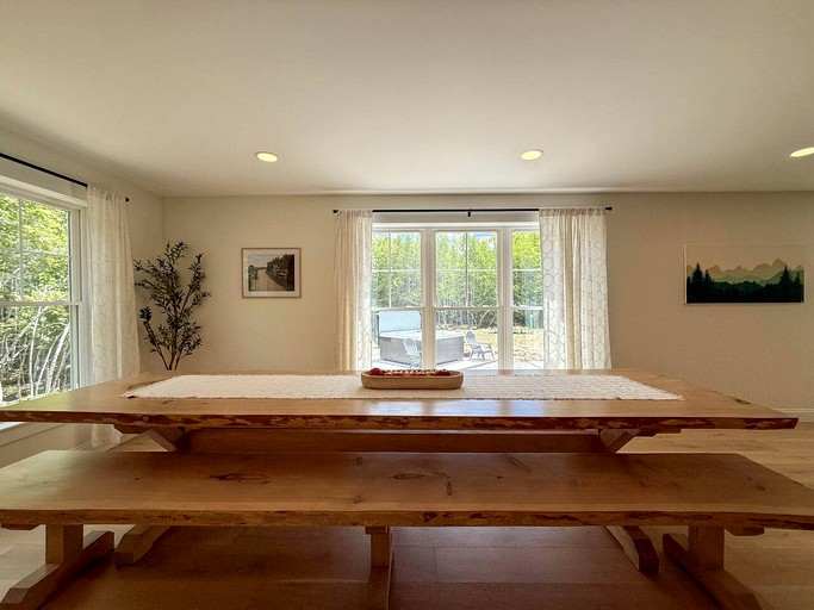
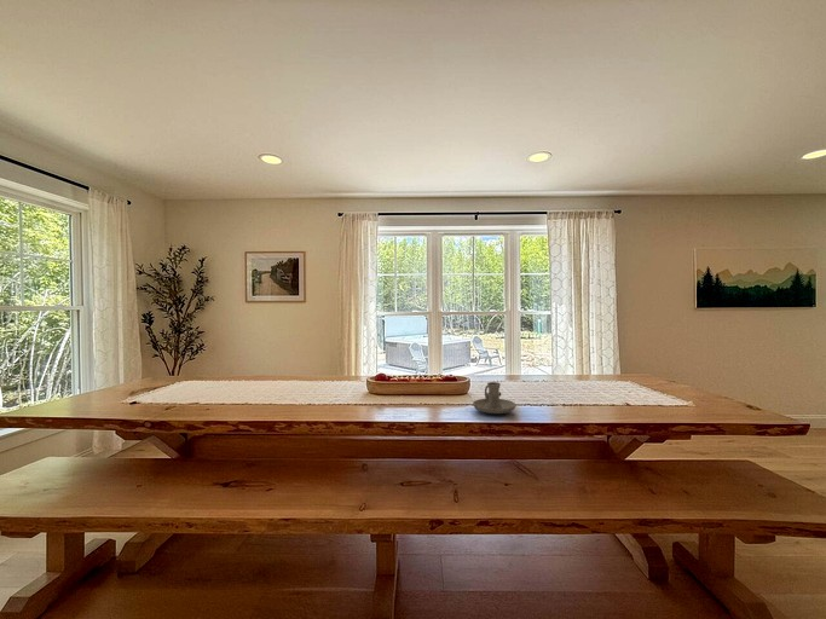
+ candle holder [472,381,518,415]
